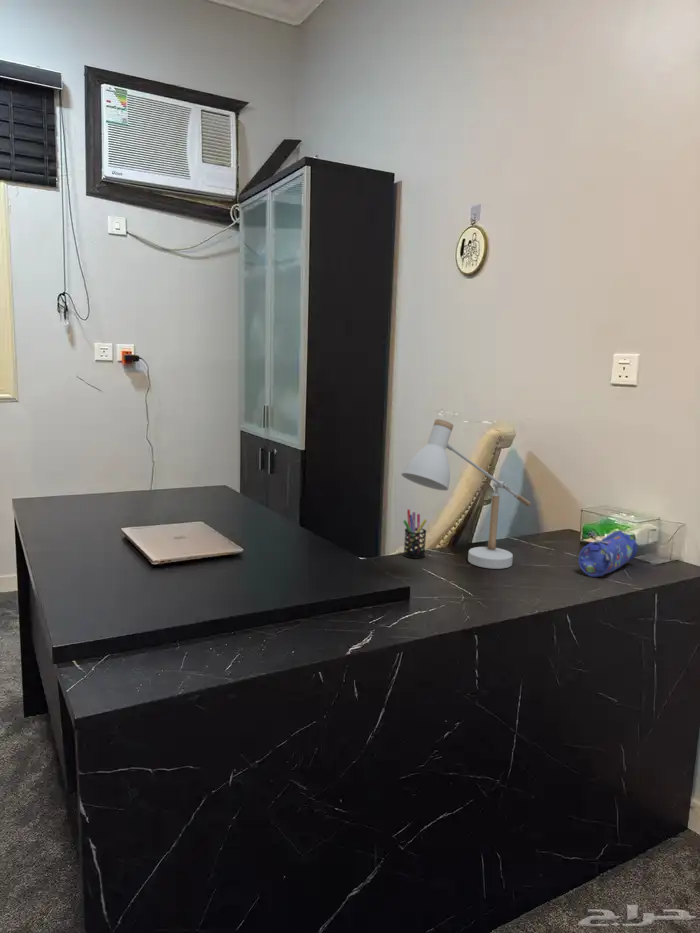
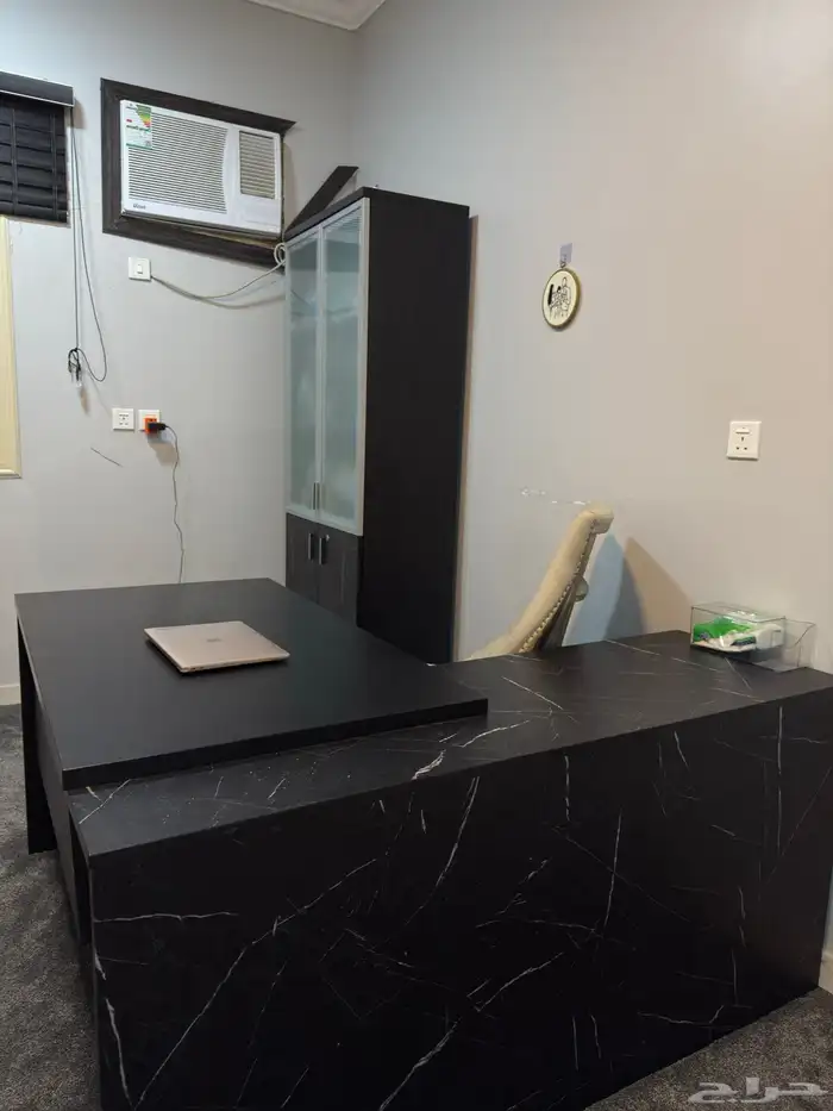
- pencil case [577,530,639,578]
- pen holder [402,508,428,559]
- desk lamp [400,418,531,570]
